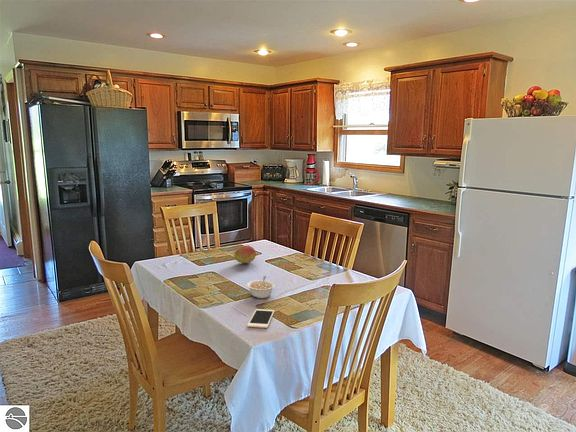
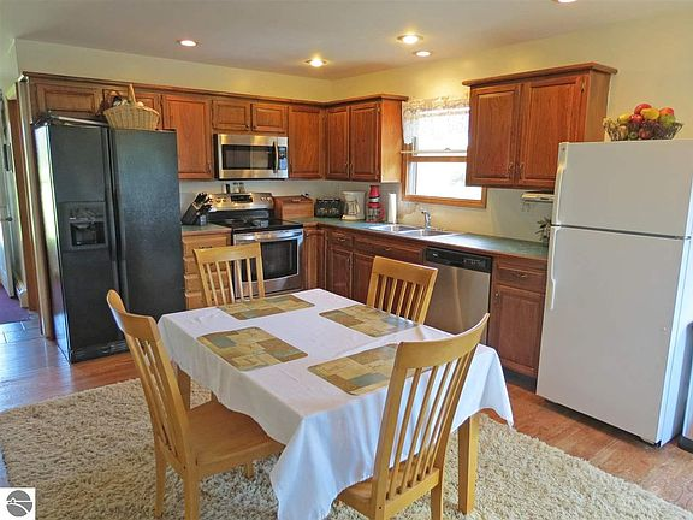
- legume [246,275,276,299]
- fruit [233,244,258,264]
- cell phone [246,308,275,329]
